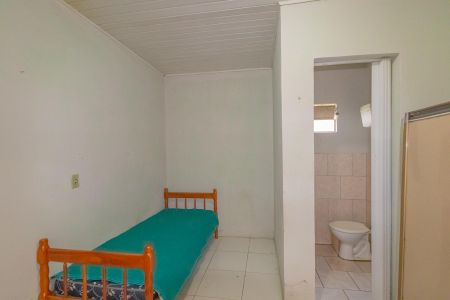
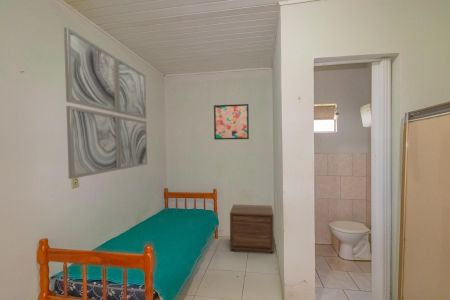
+ nightstand [229,203,275,254]
+ wall art [213,103,250,141]
+ wall art [63,26,148,180]
